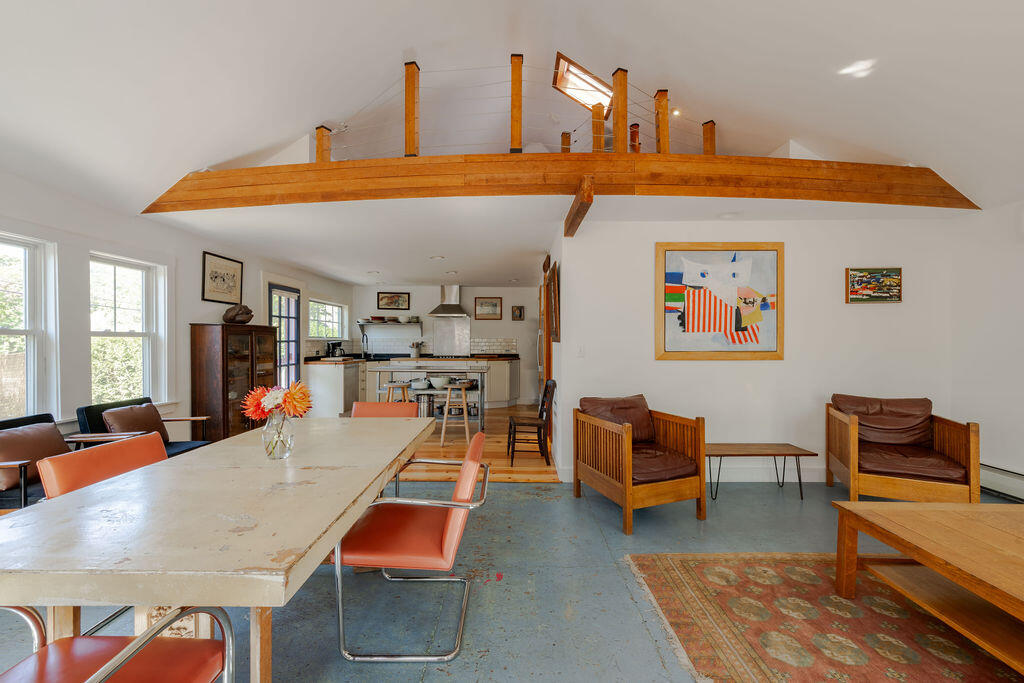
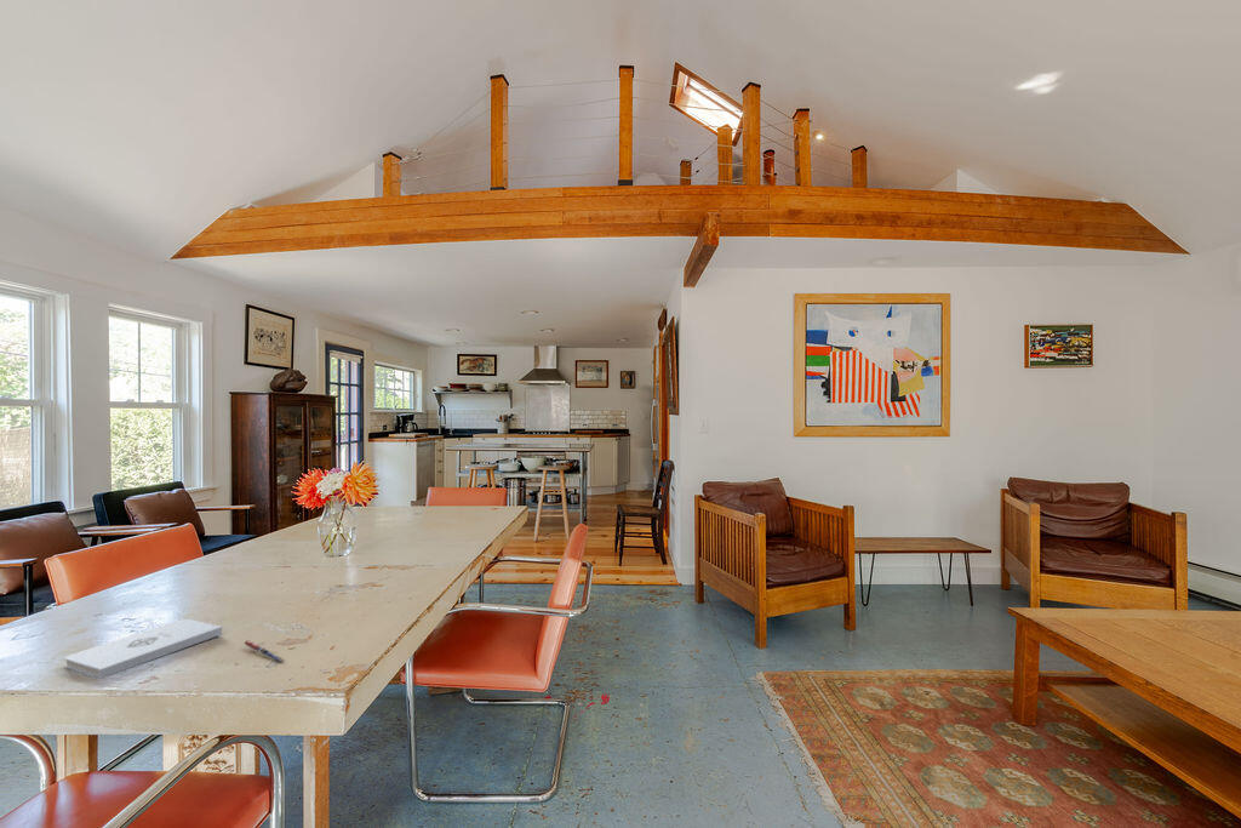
+ notepad [64,618,223,680]
+ pen [244,639,286,663]
